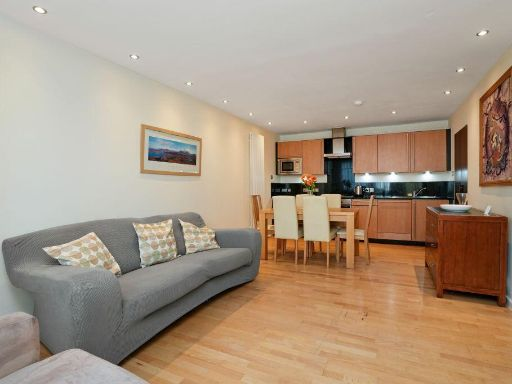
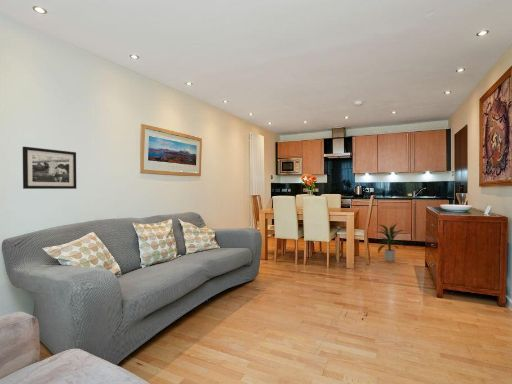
+ indoor plant [376,223,407,262]
+ picture frame [22,146,77,190]
